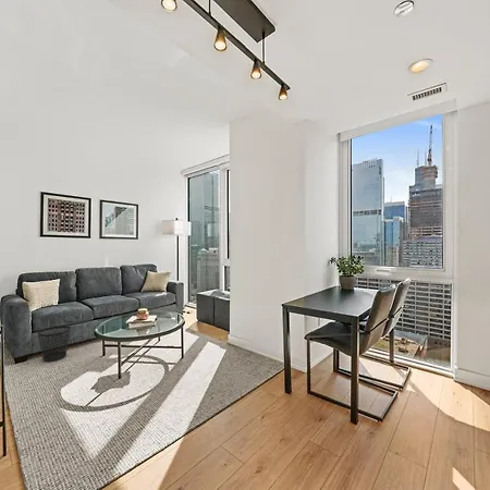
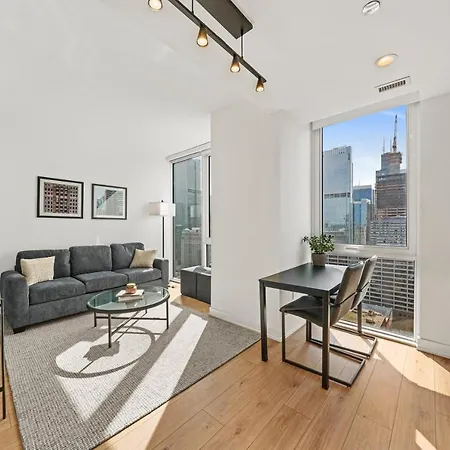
- wastebasket [37,324,72,363]
